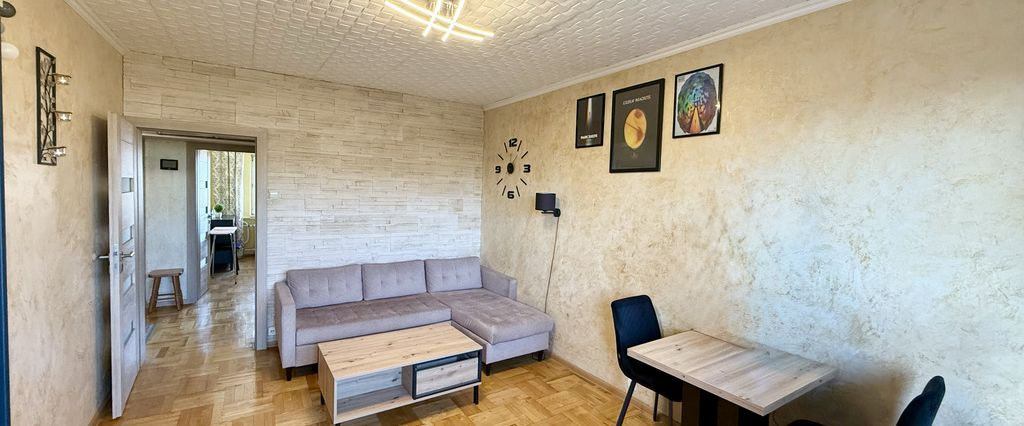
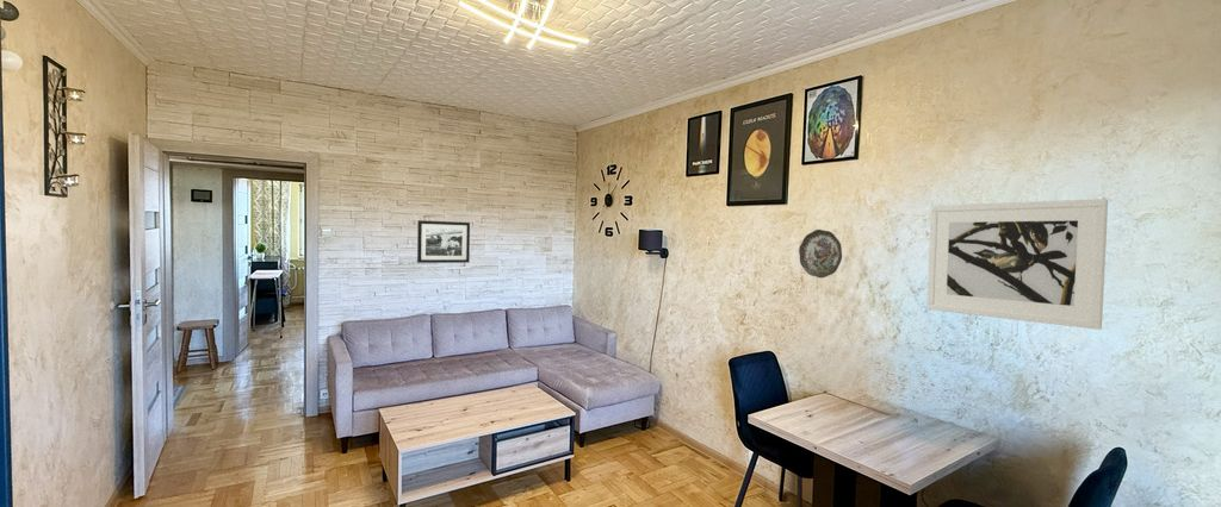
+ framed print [925,198,1109,331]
+ picture frame [416,219,471,264]
+ decorative plate [798,229,843,278]
